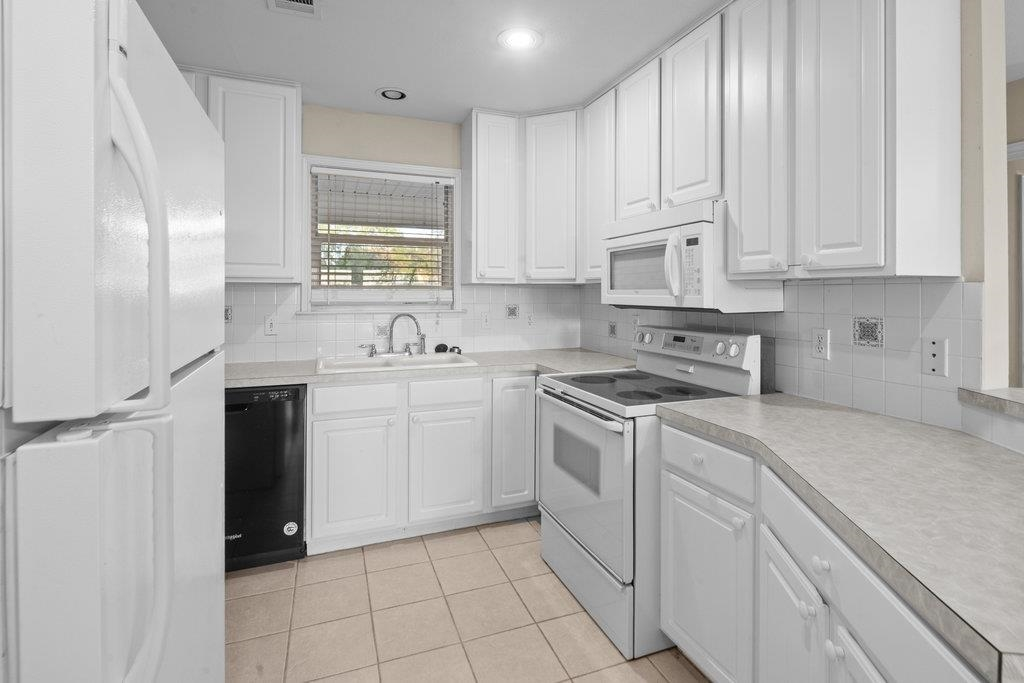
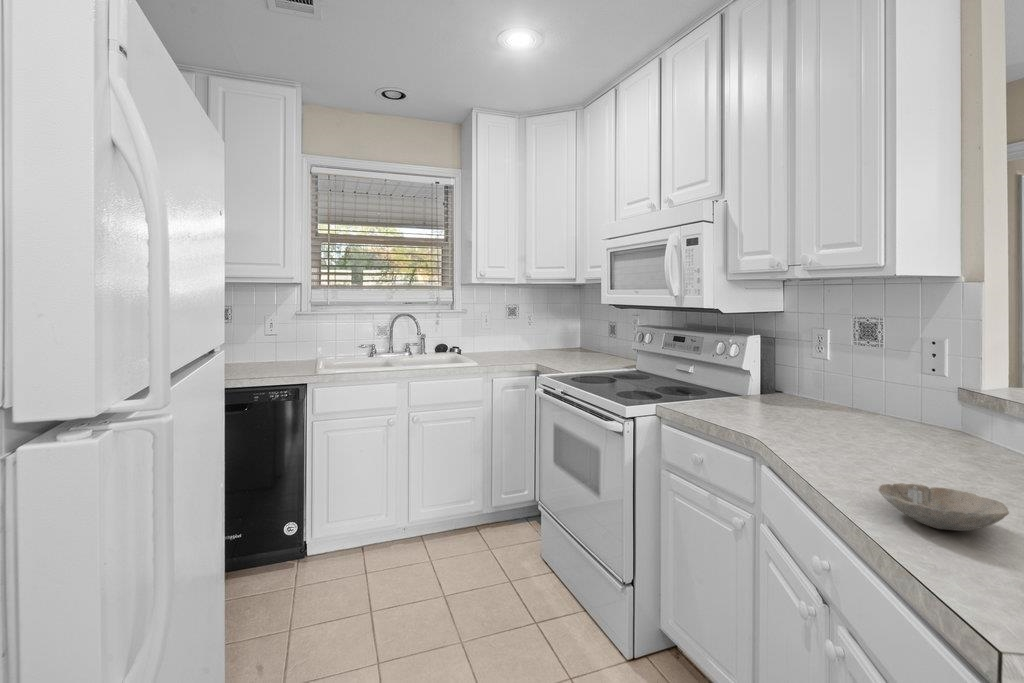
+ bowl [877,482,1010,532]
